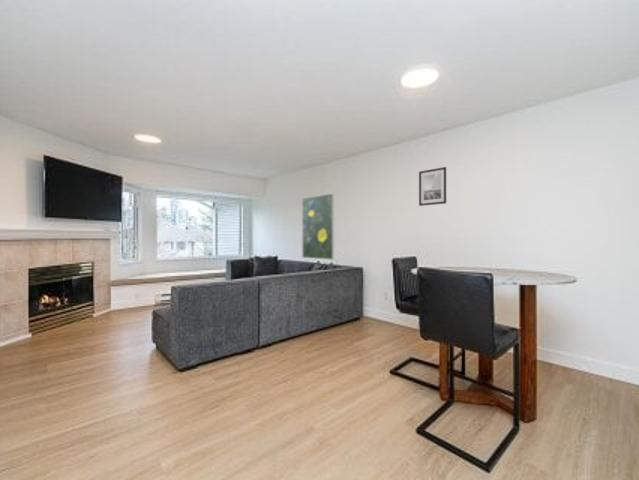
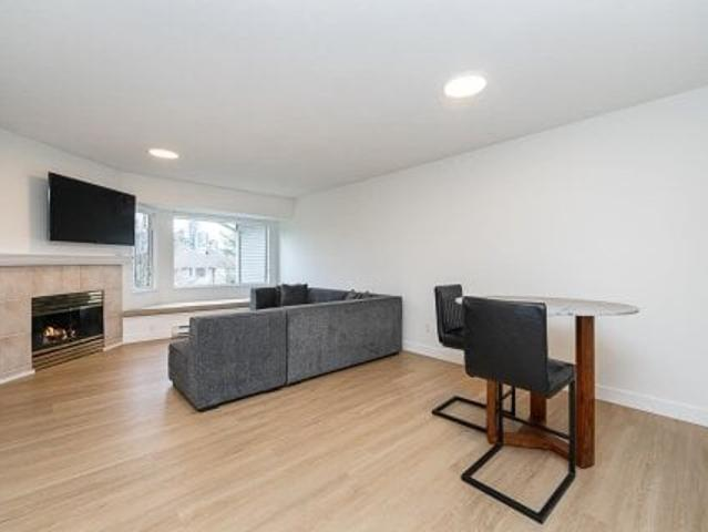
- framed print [301,193,335,261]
- wall art [418,166,447,207]
